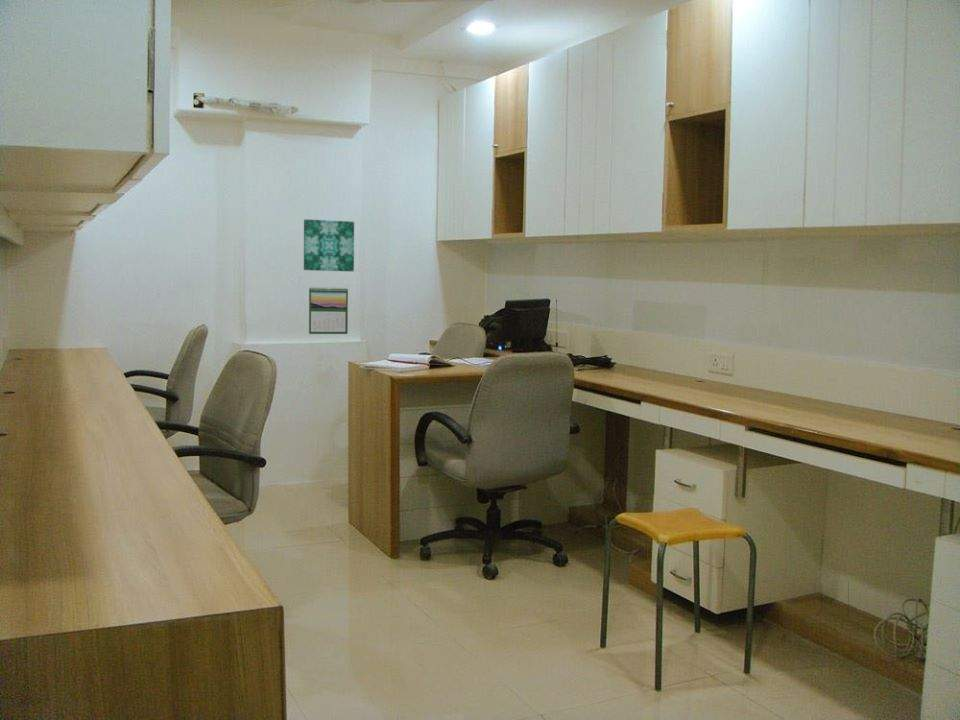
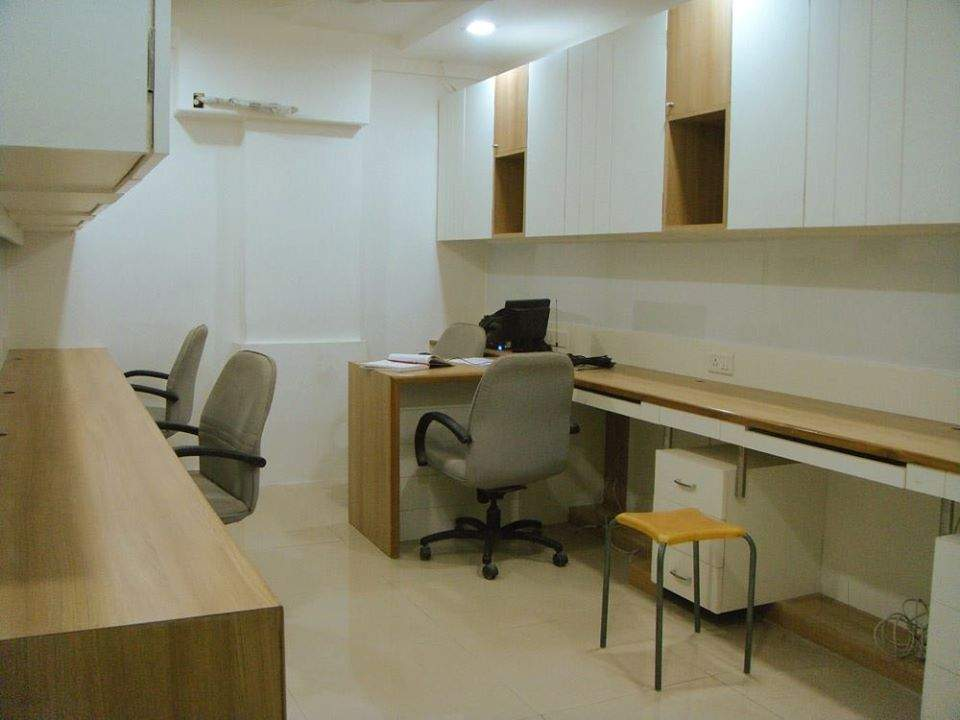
- wall art [303,218,355,273]
- calendar [308,286,349,335]
